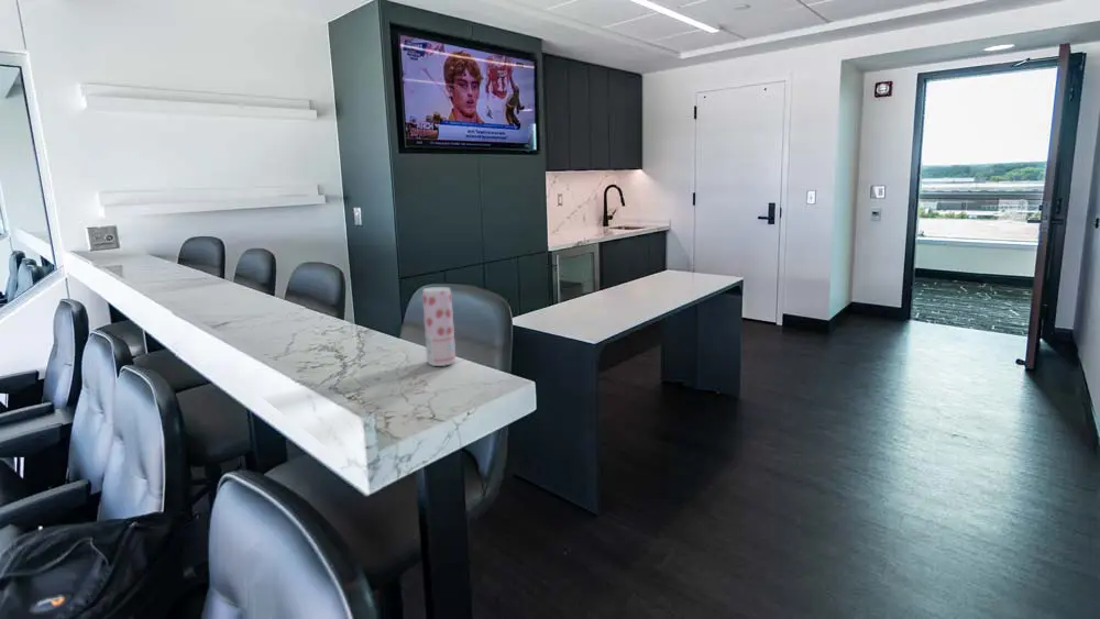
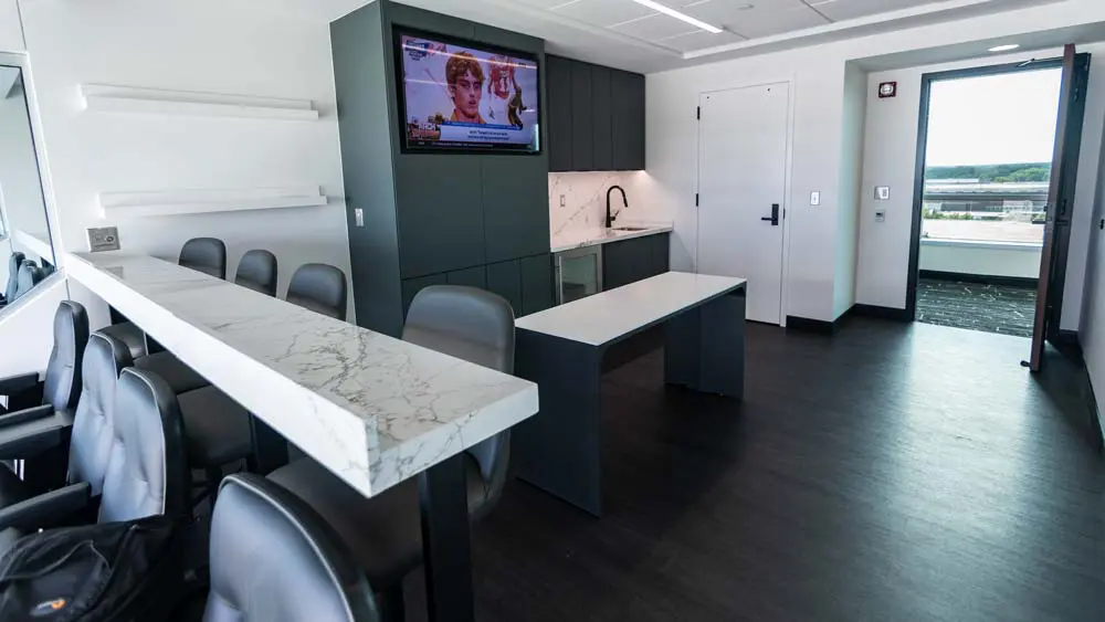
- beverage can [421,286,457,367]
